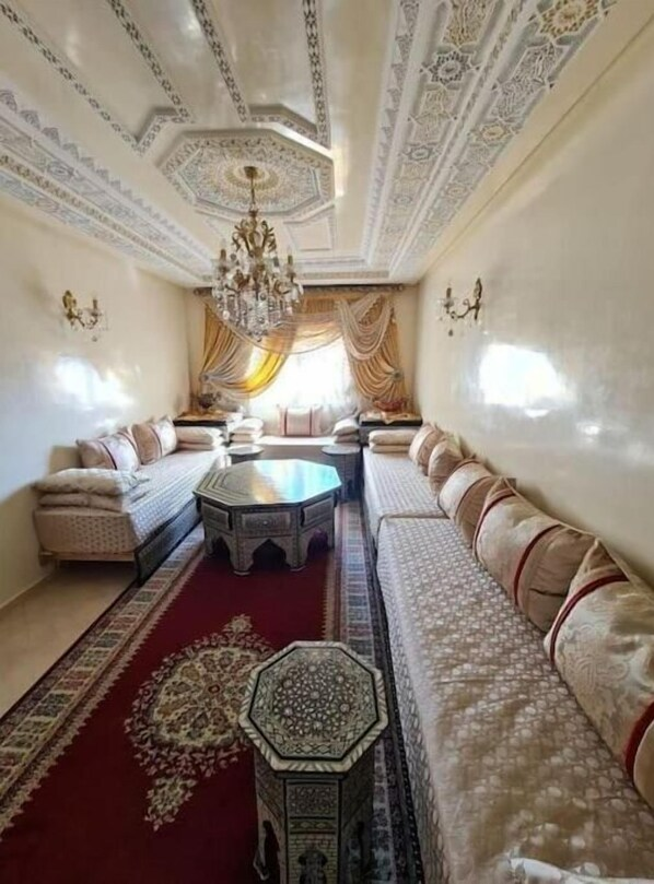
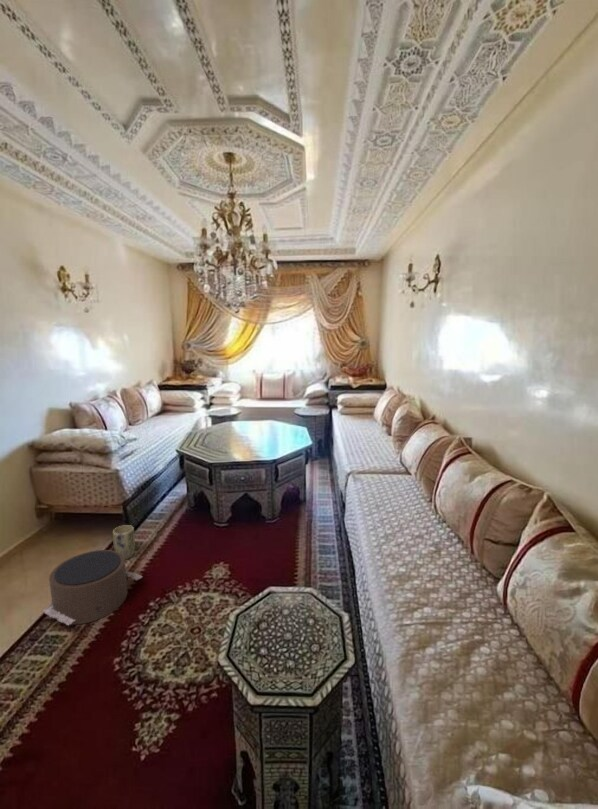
+ pouf [42,549,143,627]
+ plant pot [112,524,136,561]
